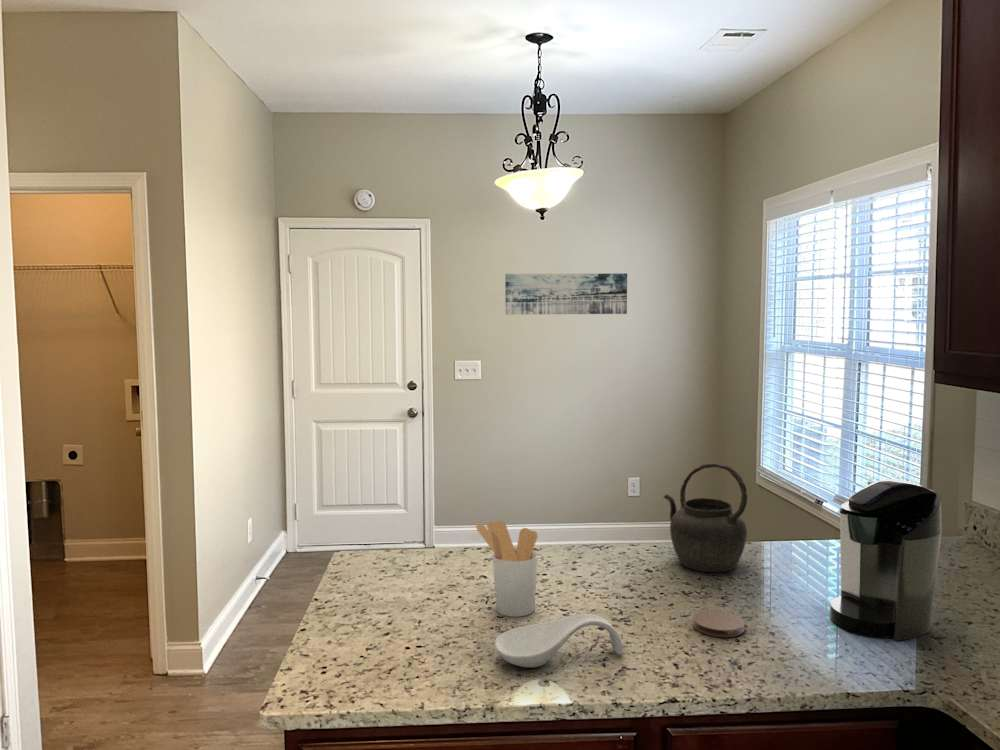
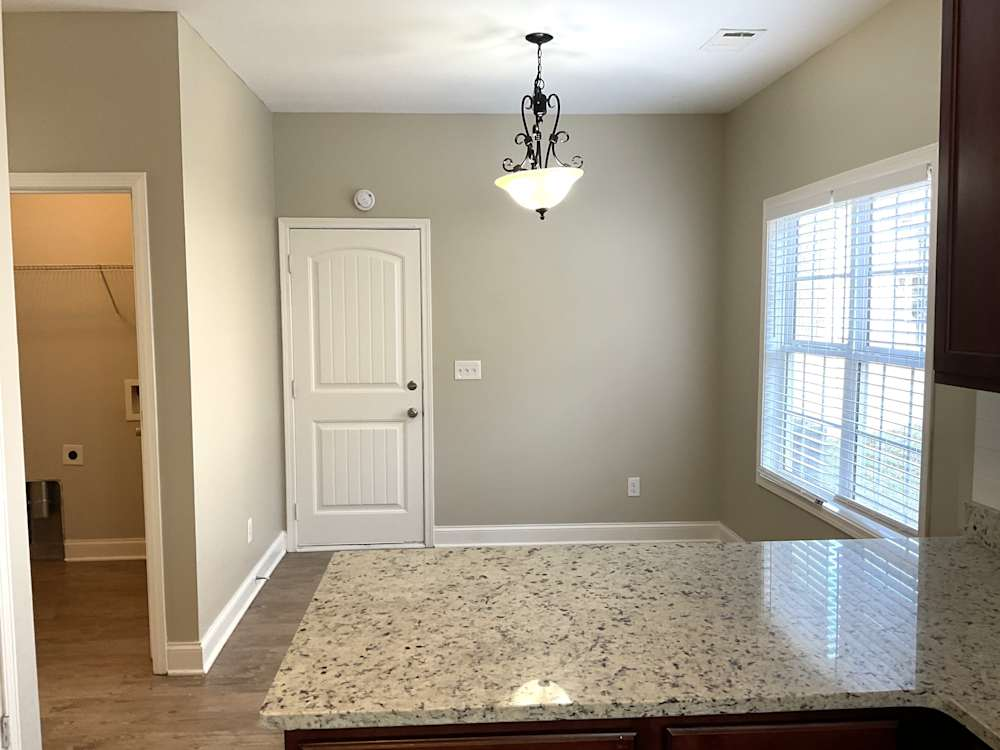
- coaster [692,609,746,638]
- utensil holder [475,520,539,618]
- wall art [504,273,628,316]
- coffee maker [829,478,943,641]
- spoon rest [494,613,624,669]
- kettle [662,462,748,573]
